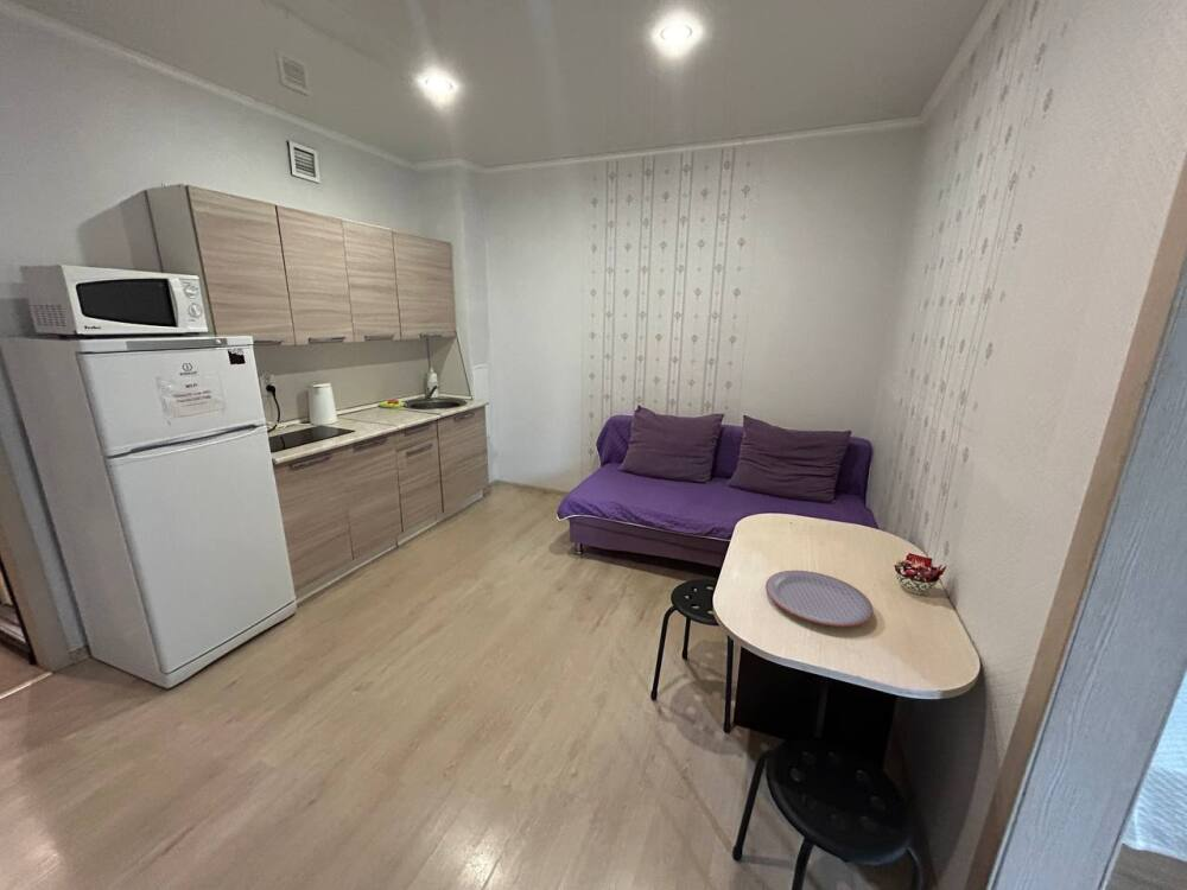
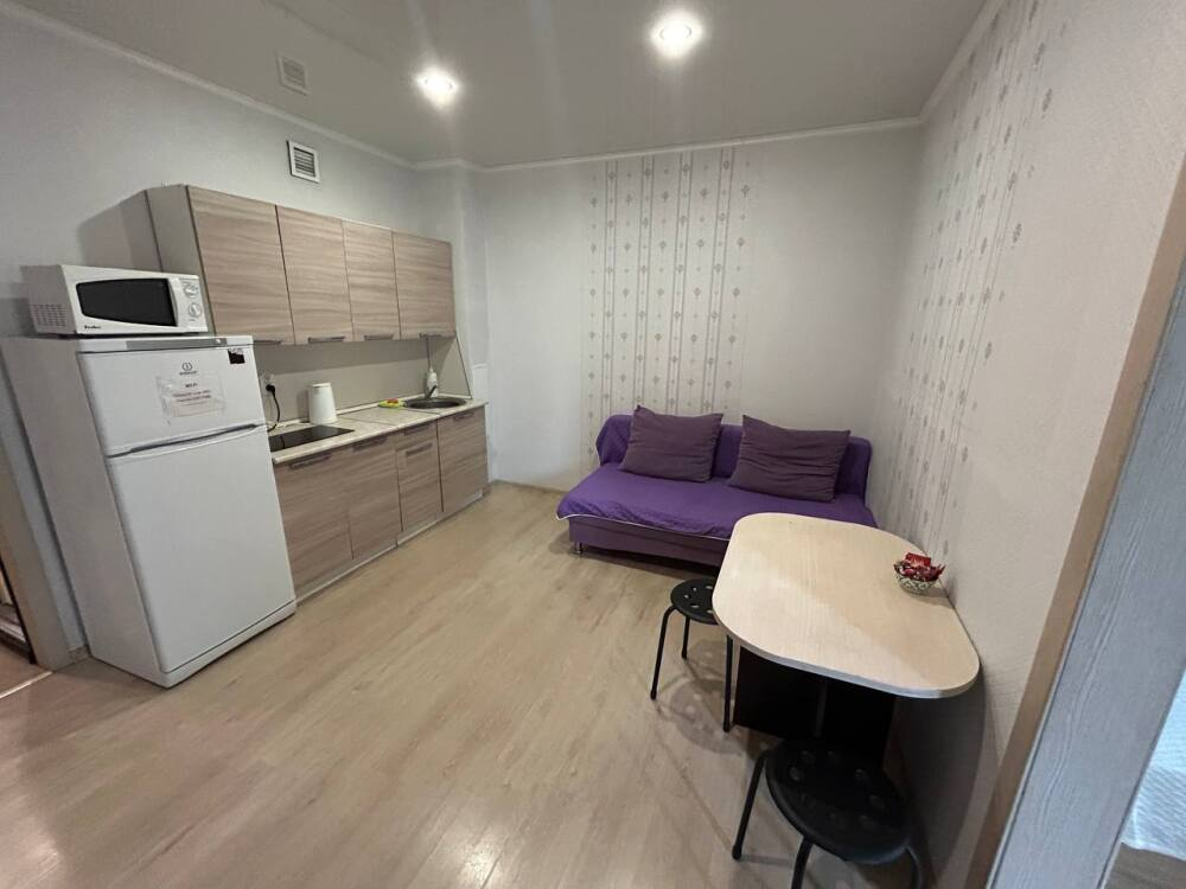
- plate [764,570,875,628]
